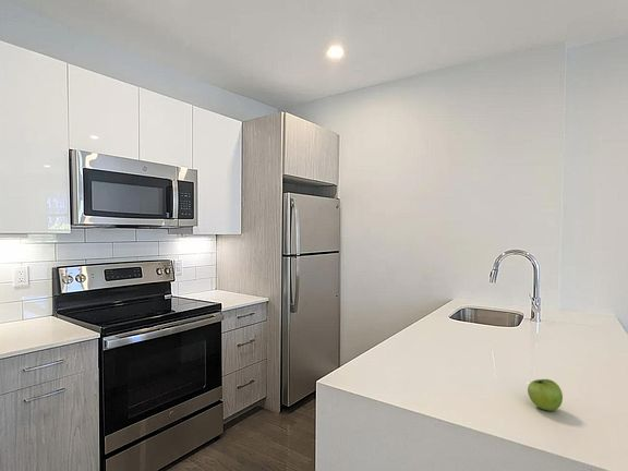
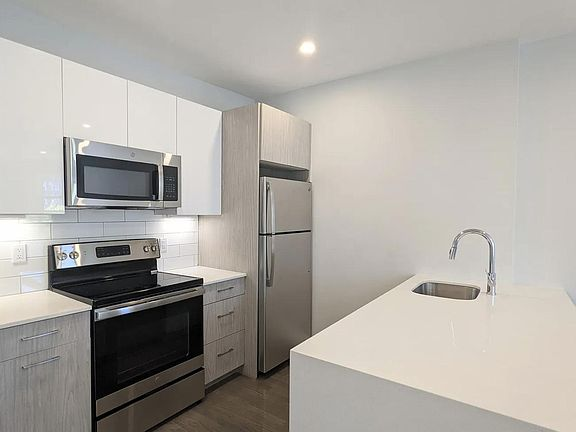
- fruit [527,378,564,412]
